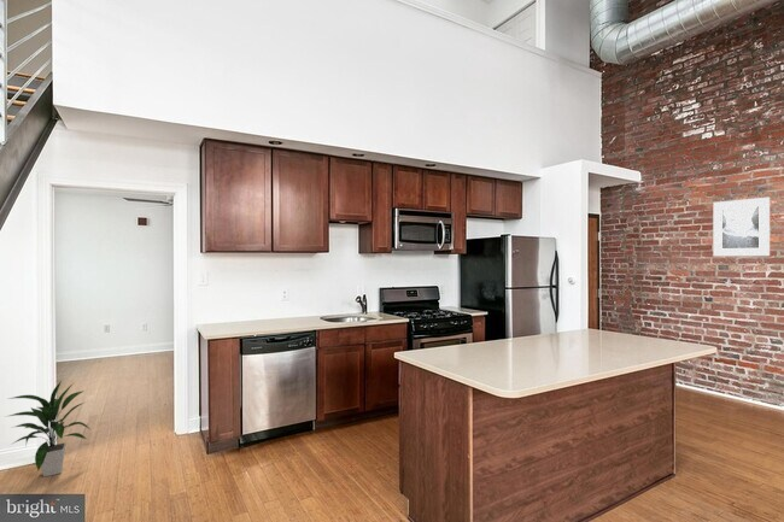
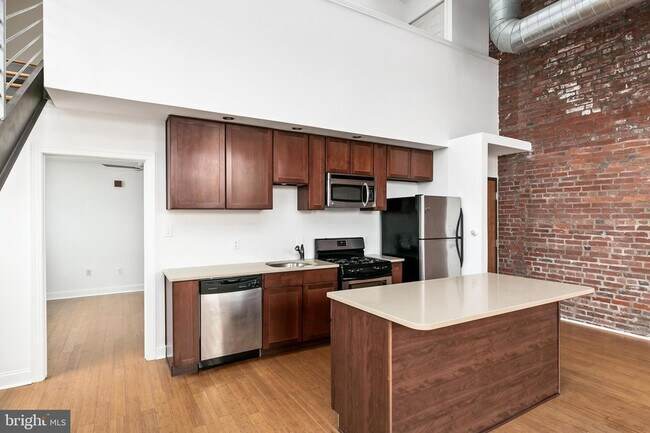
- indoor plant [4,380,89,477]
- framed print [712,197,771,257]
